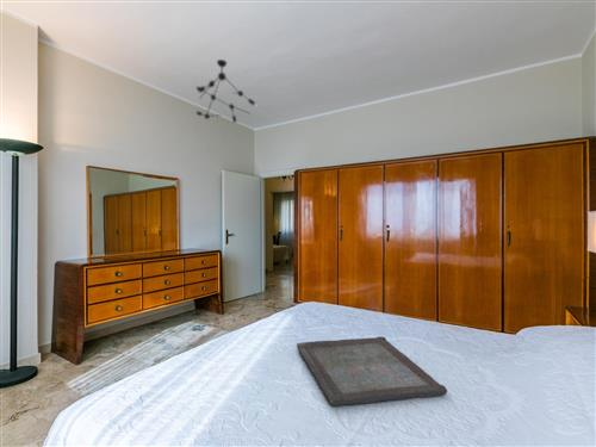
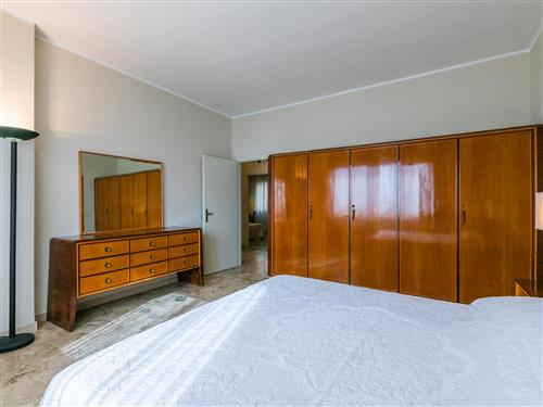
- ceiling light fixture [192,58,259,126]
- serving tray [296,335,448,406]
